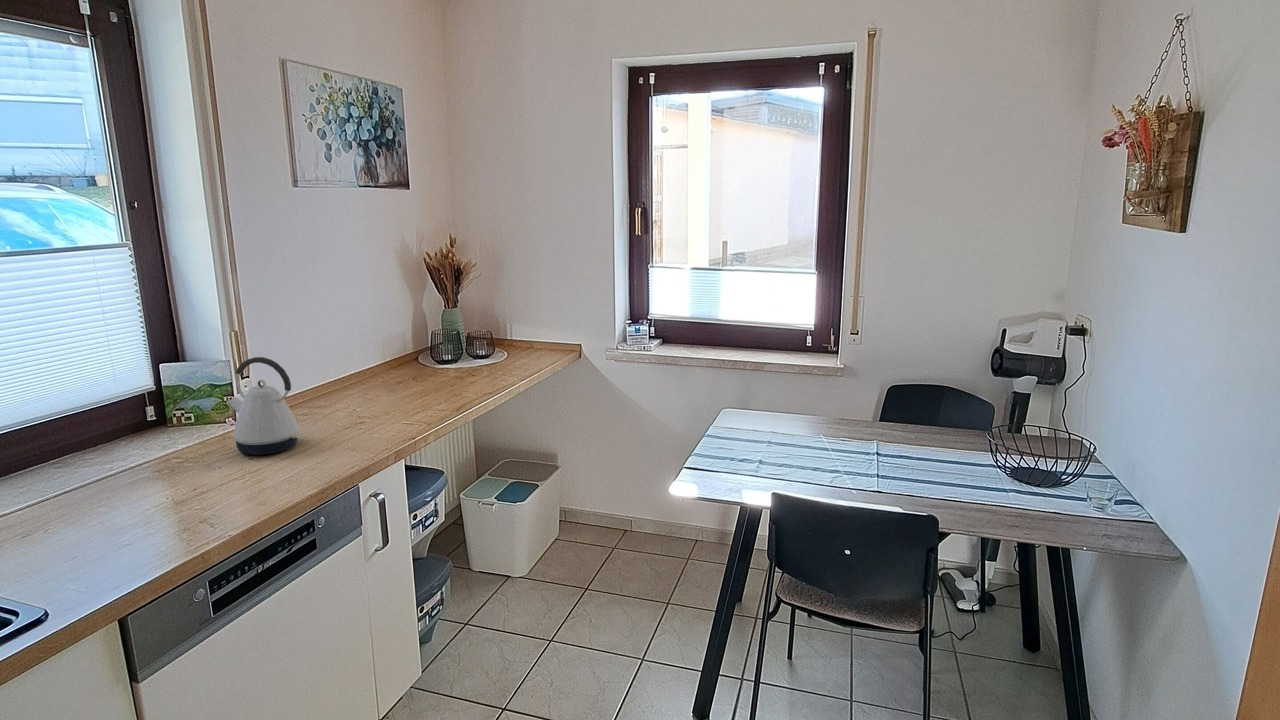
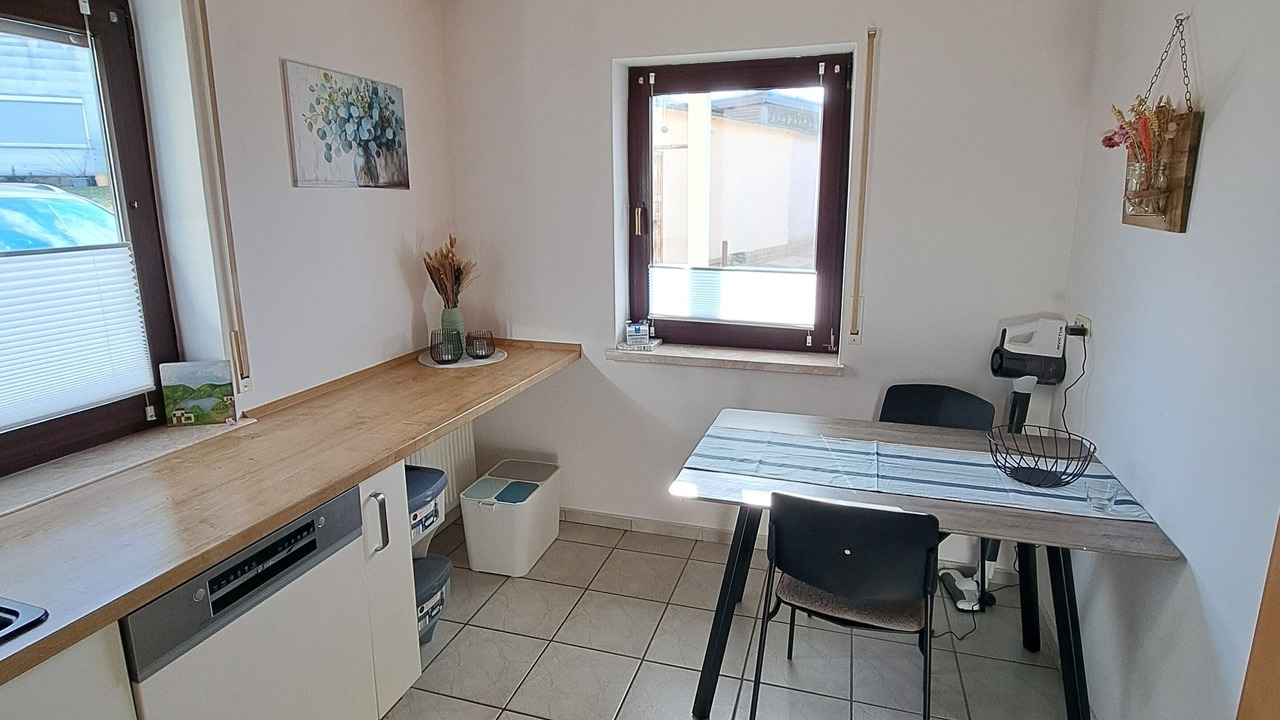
- kettle [226,356,301,456]
